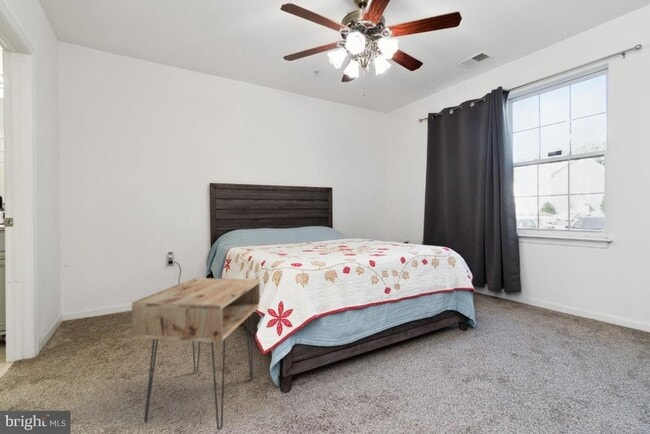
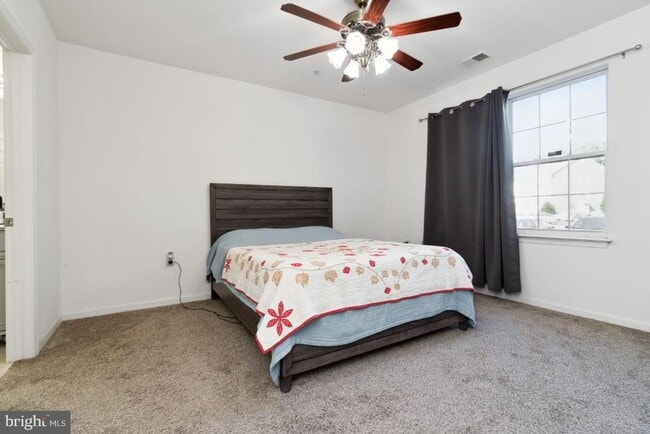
- nightstand [131,277,261,431]
